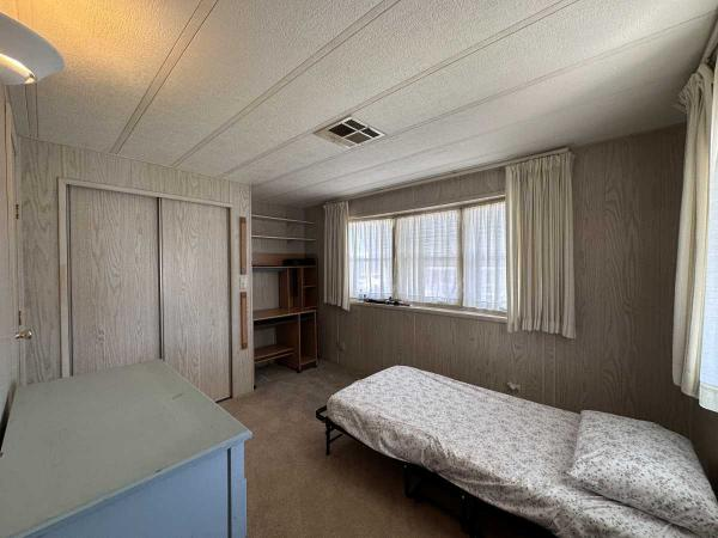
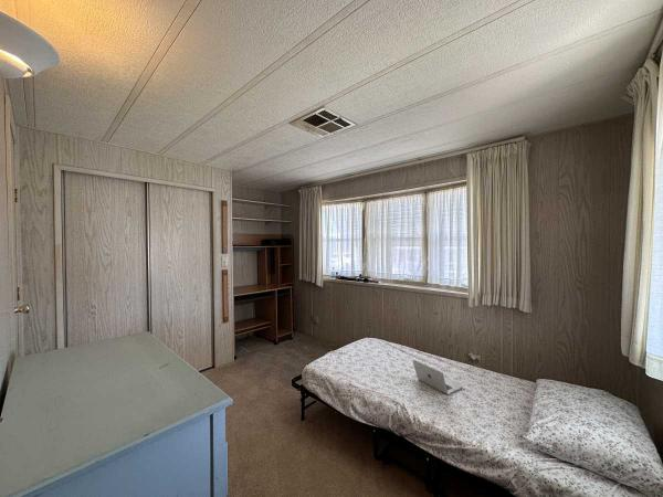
+ laptop [411,359,464,395]
